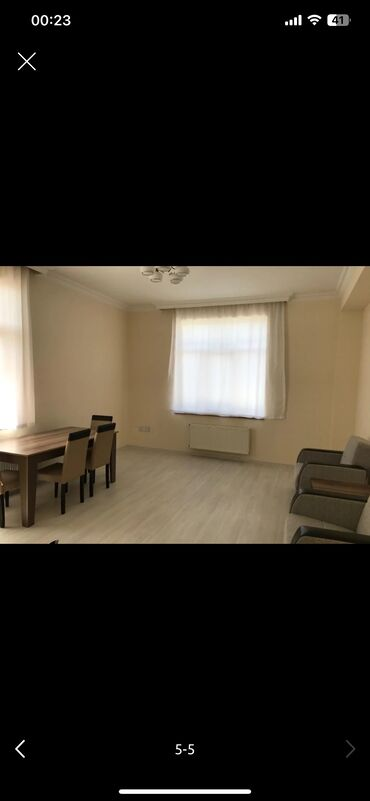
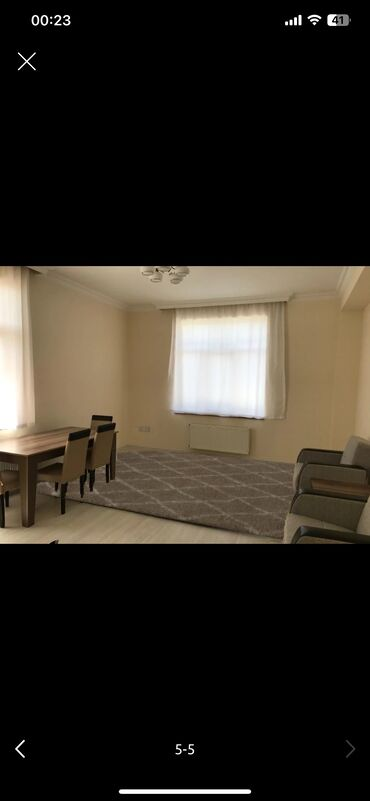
+ rug [36,450,296,541]
